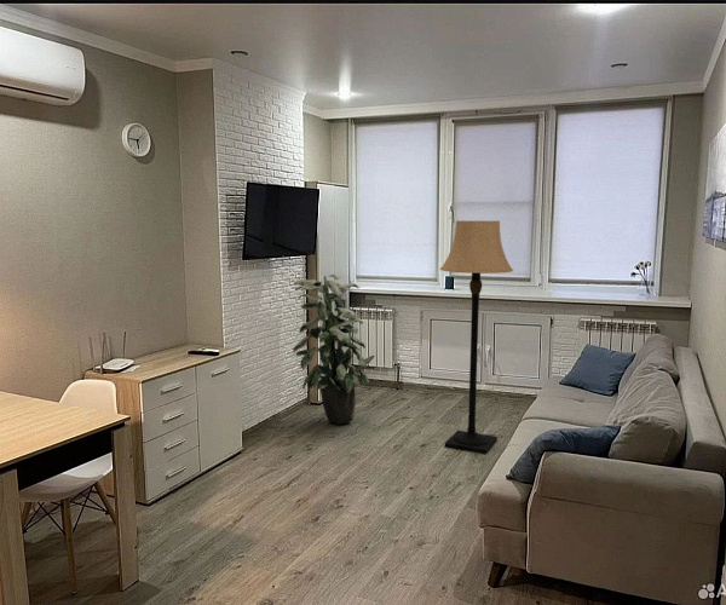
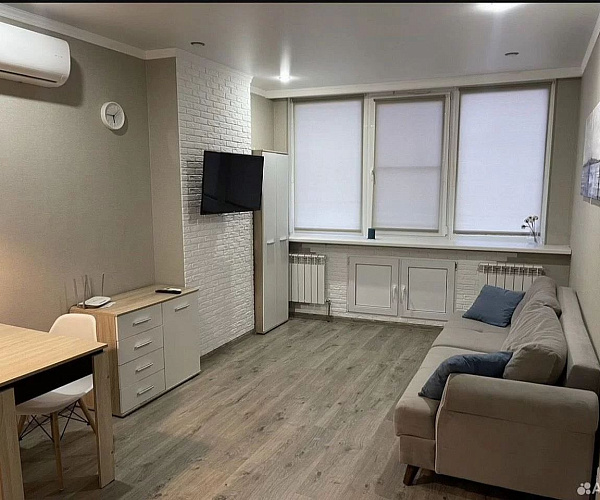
- indoor plant [292,272,375,425]
- lamp [439,219,514,455]
